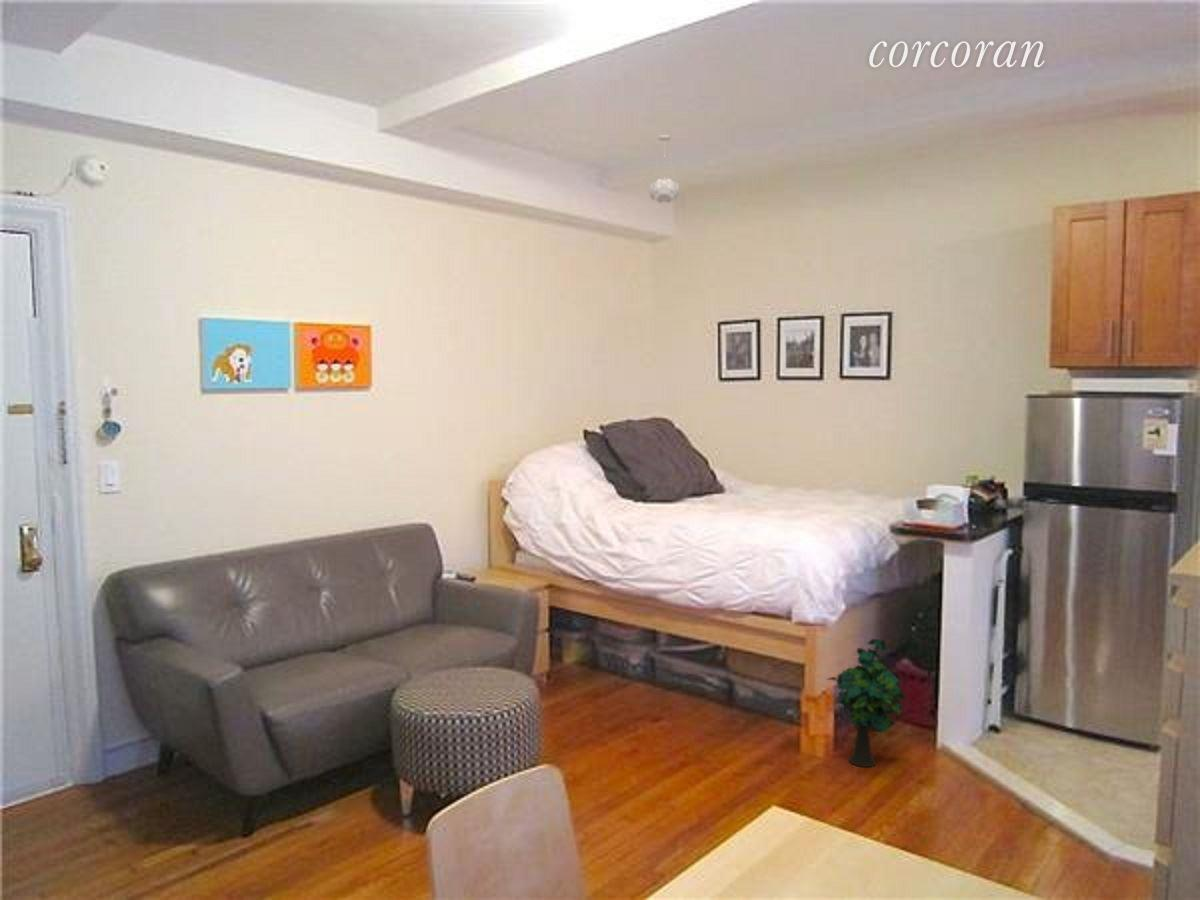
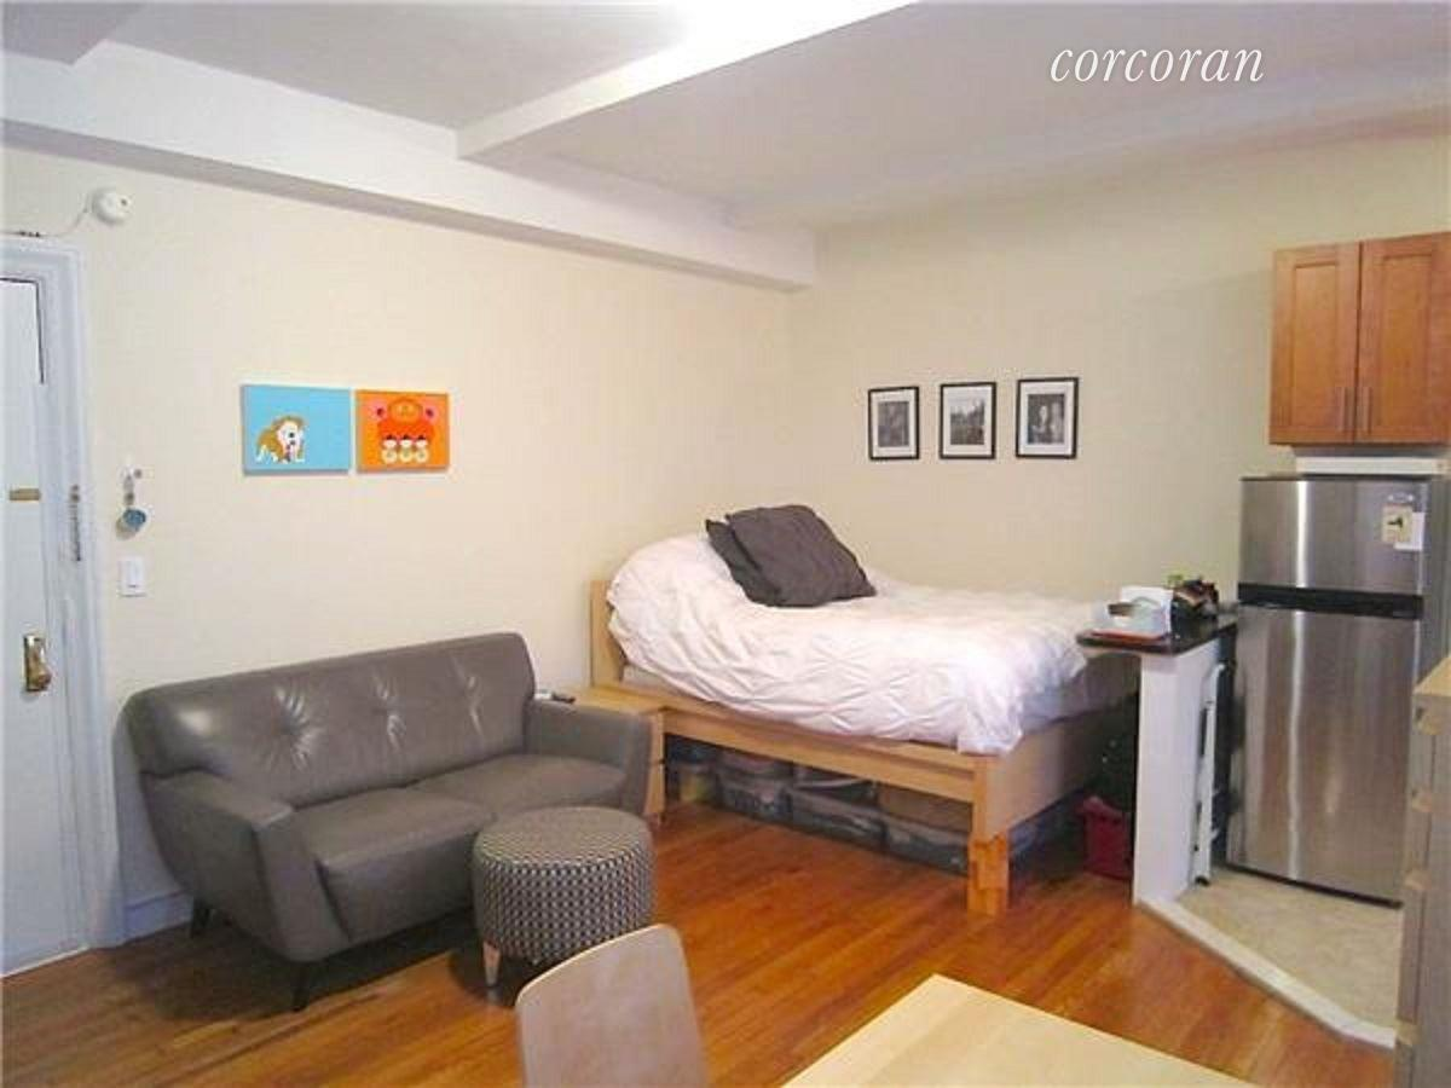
- pendant light [648,134,680,204]
- decorative plant [826,638,907,768]
